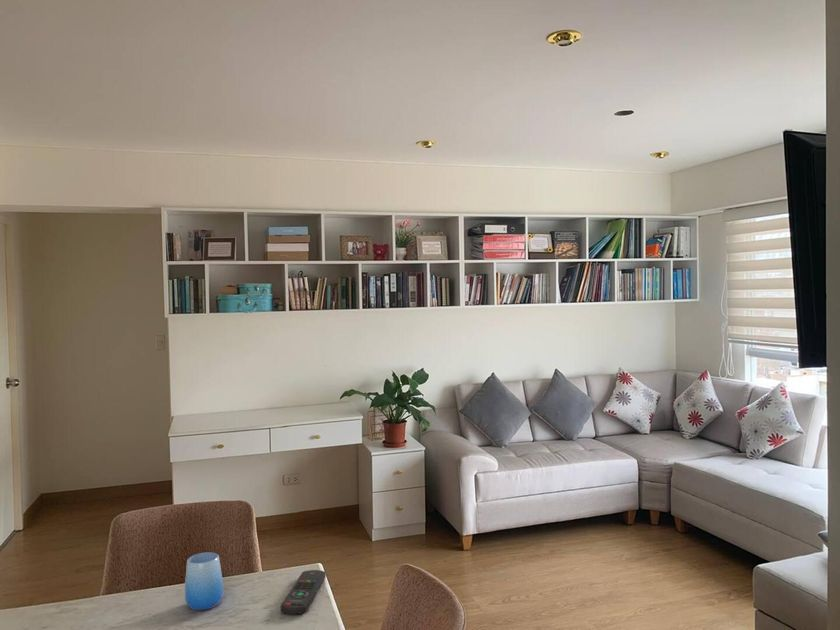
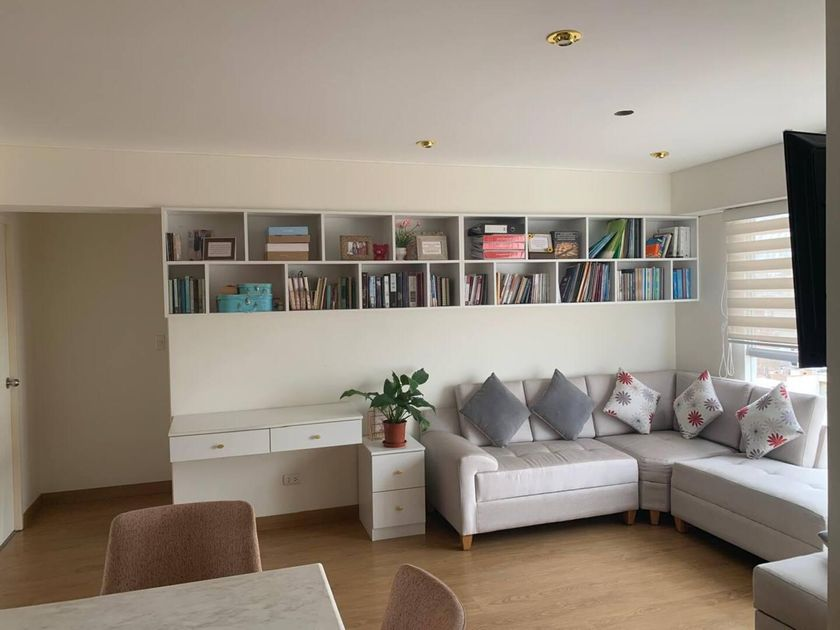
- cup [184,551,224,611]
- remote control [279,569,327,615]
